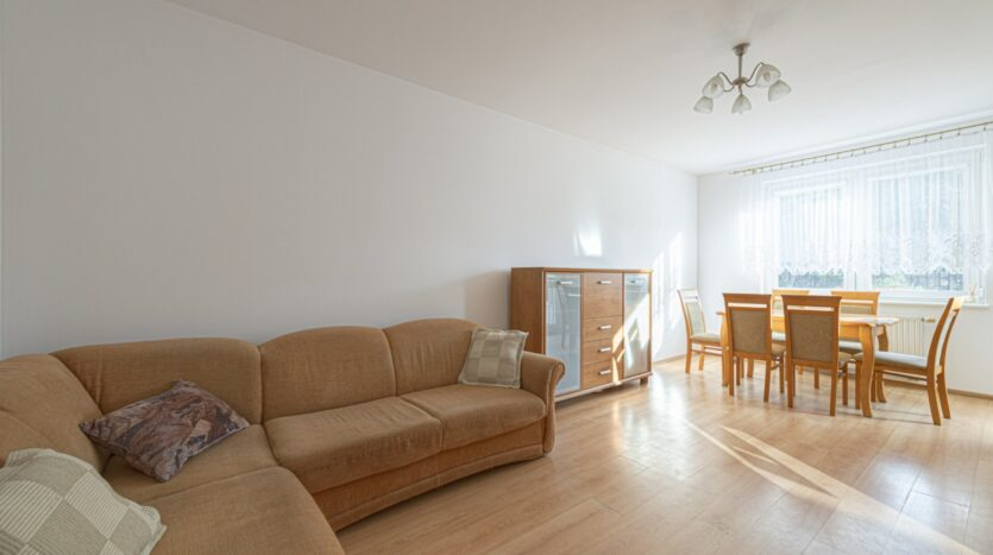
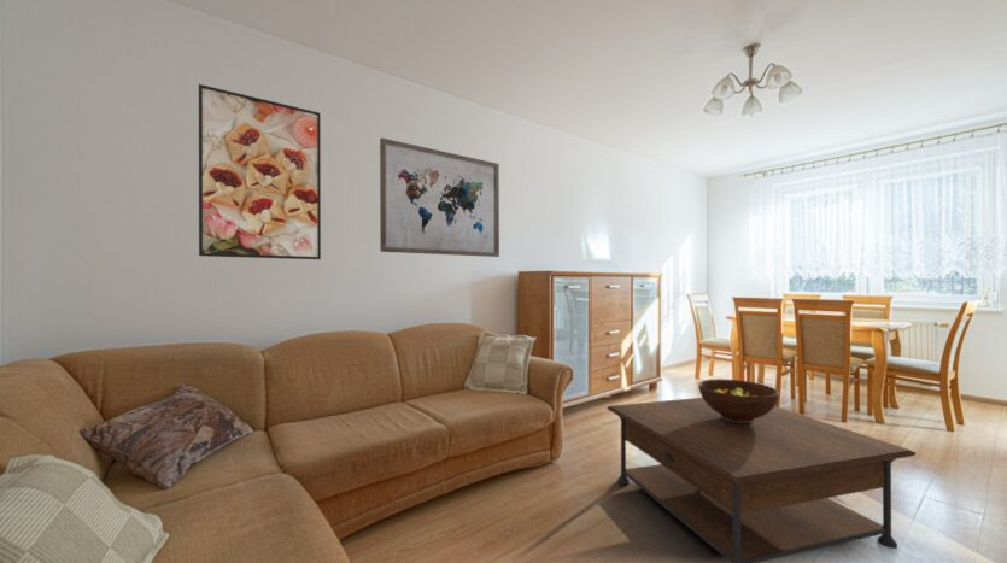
+ fruit bowl [697,377,780,423]
+ wall art [379,136,500,258]
+ coffee table [605,397,918,563]
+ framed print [198,83,322,260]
